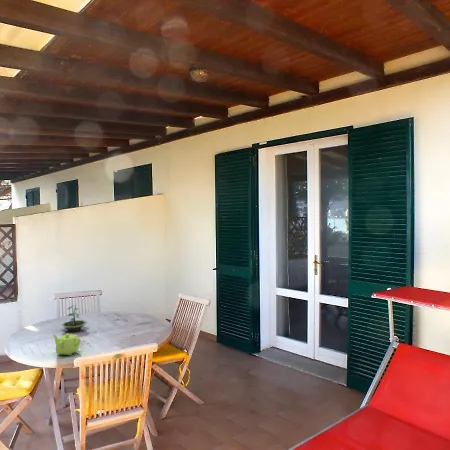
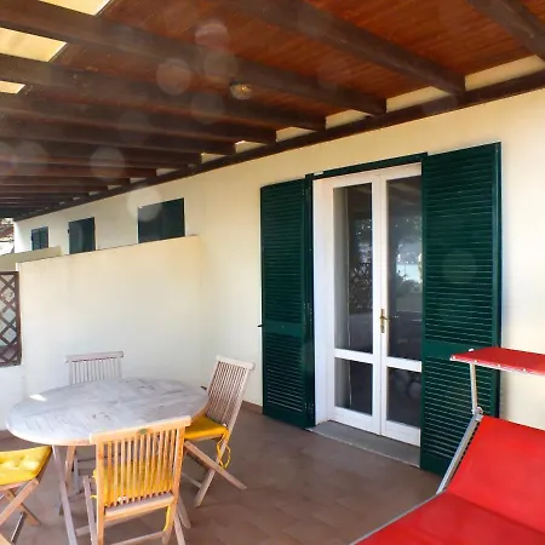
- teapot [52,333,82,356]
- terrarium [60,304,88,332]
